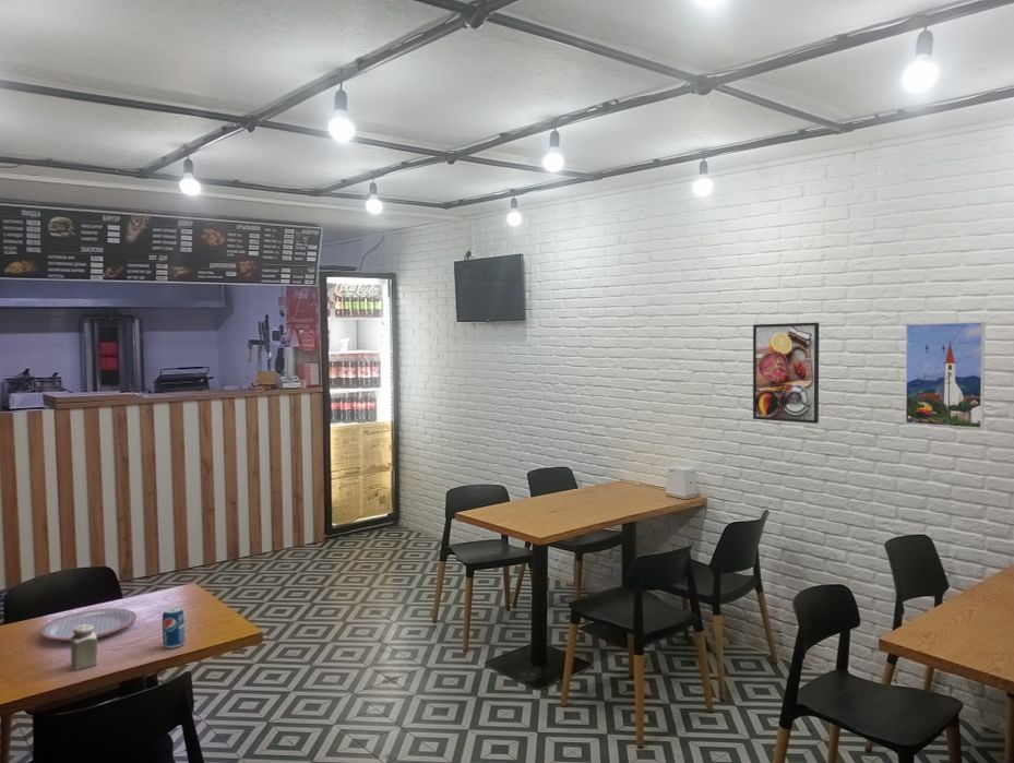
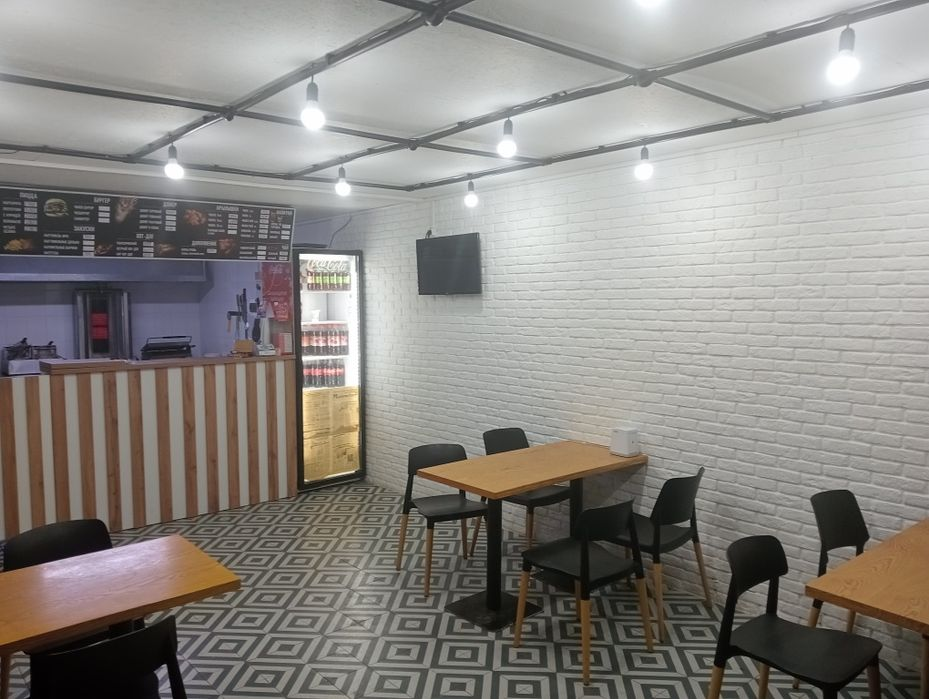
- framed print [904,321,987,429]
- plate [39,607,138,642]
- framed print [752,321,820,425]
- beverage can [162,606,186,649]
- salt shaker [70,625,98,671]
